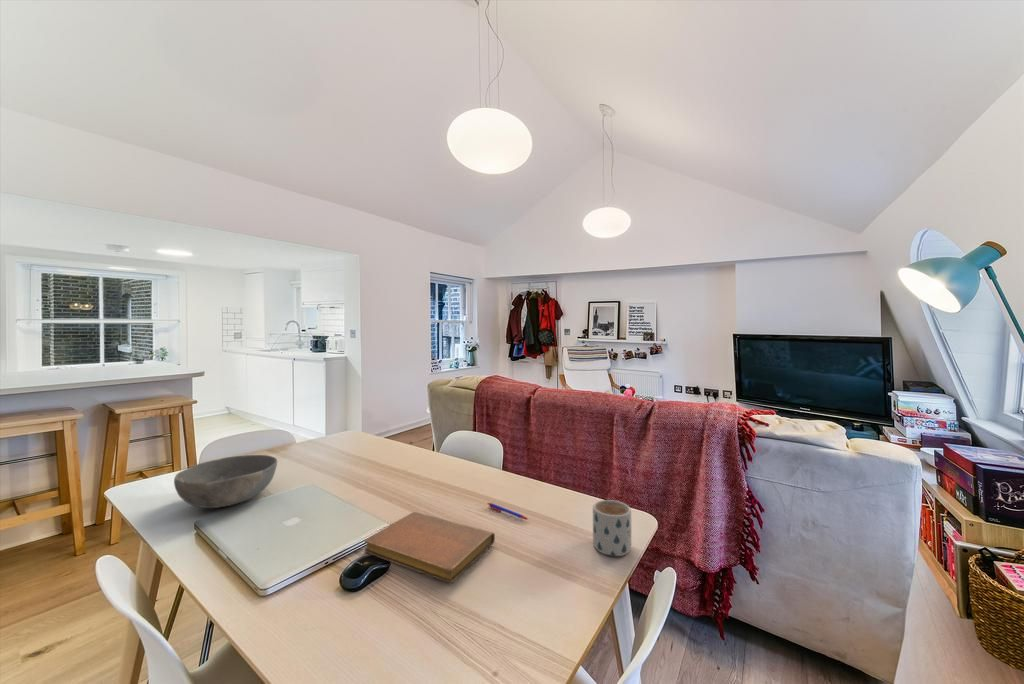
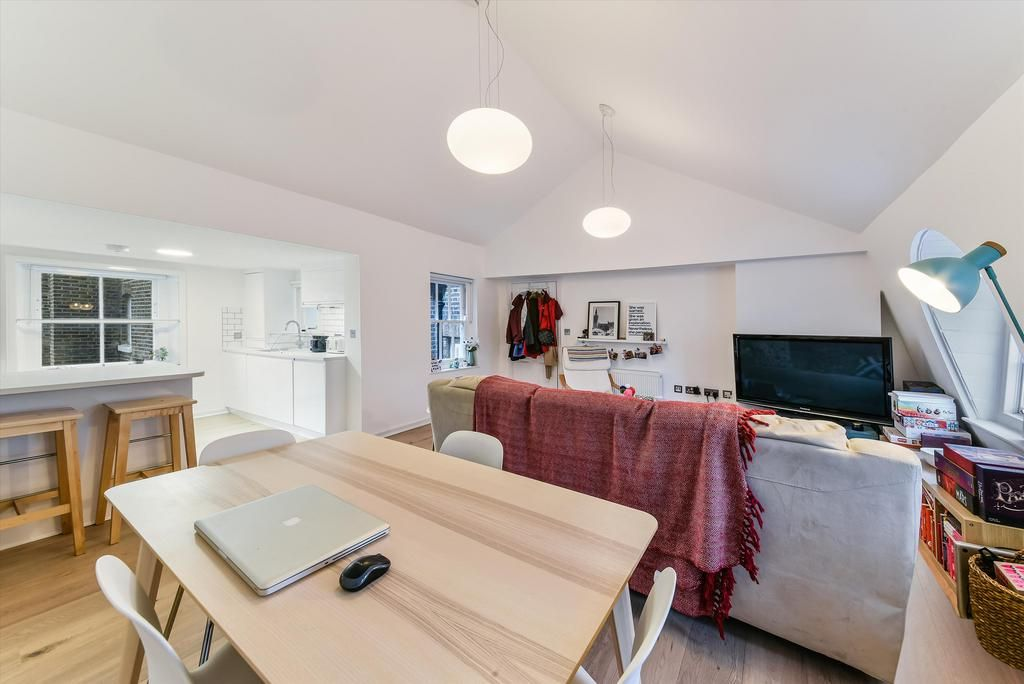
- notebook [364,511,496,584]
- pen [486,502,530,521]
- mug [592,499,632,557]
- bowl [173,454,278,509]
